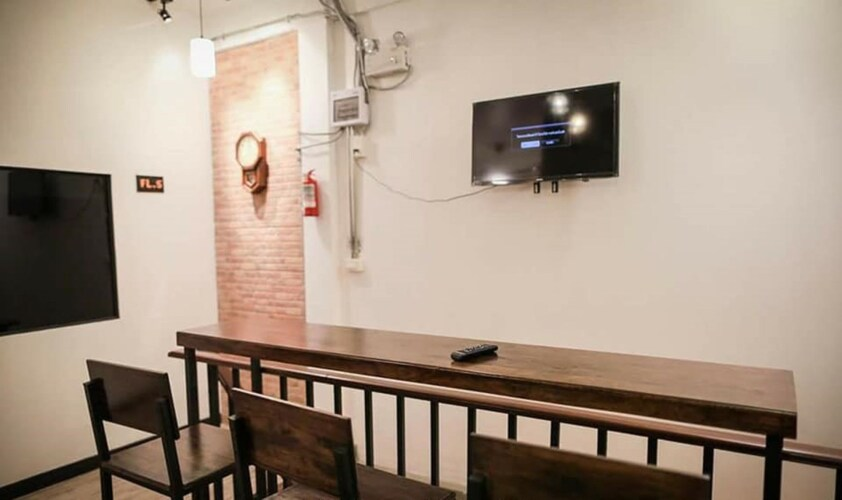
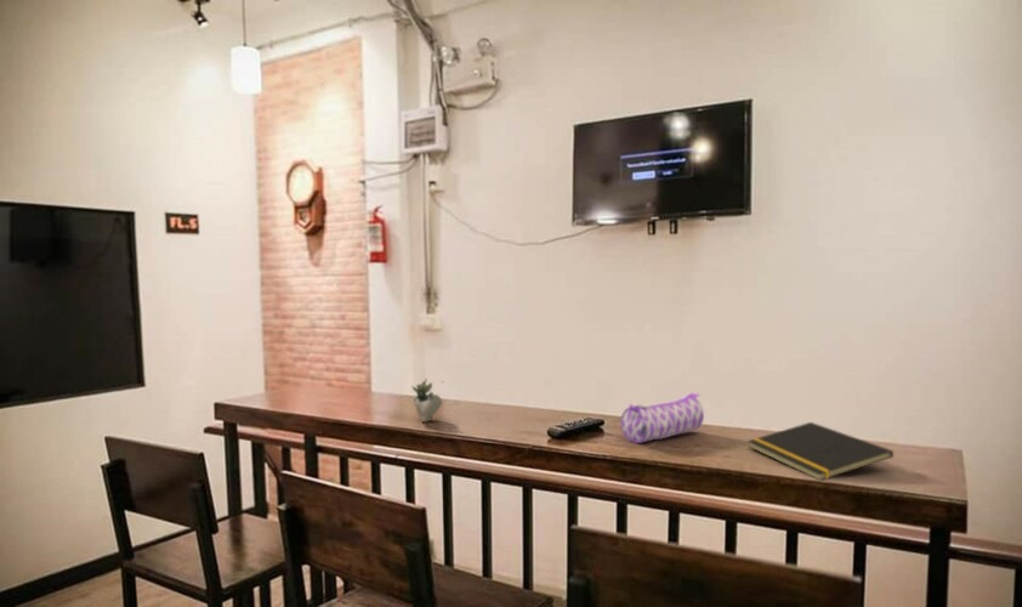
+ succulent plant [410,378,444,424]
+ pencil case [619,392,705,444]
+ notepad [746,421,895,482]
